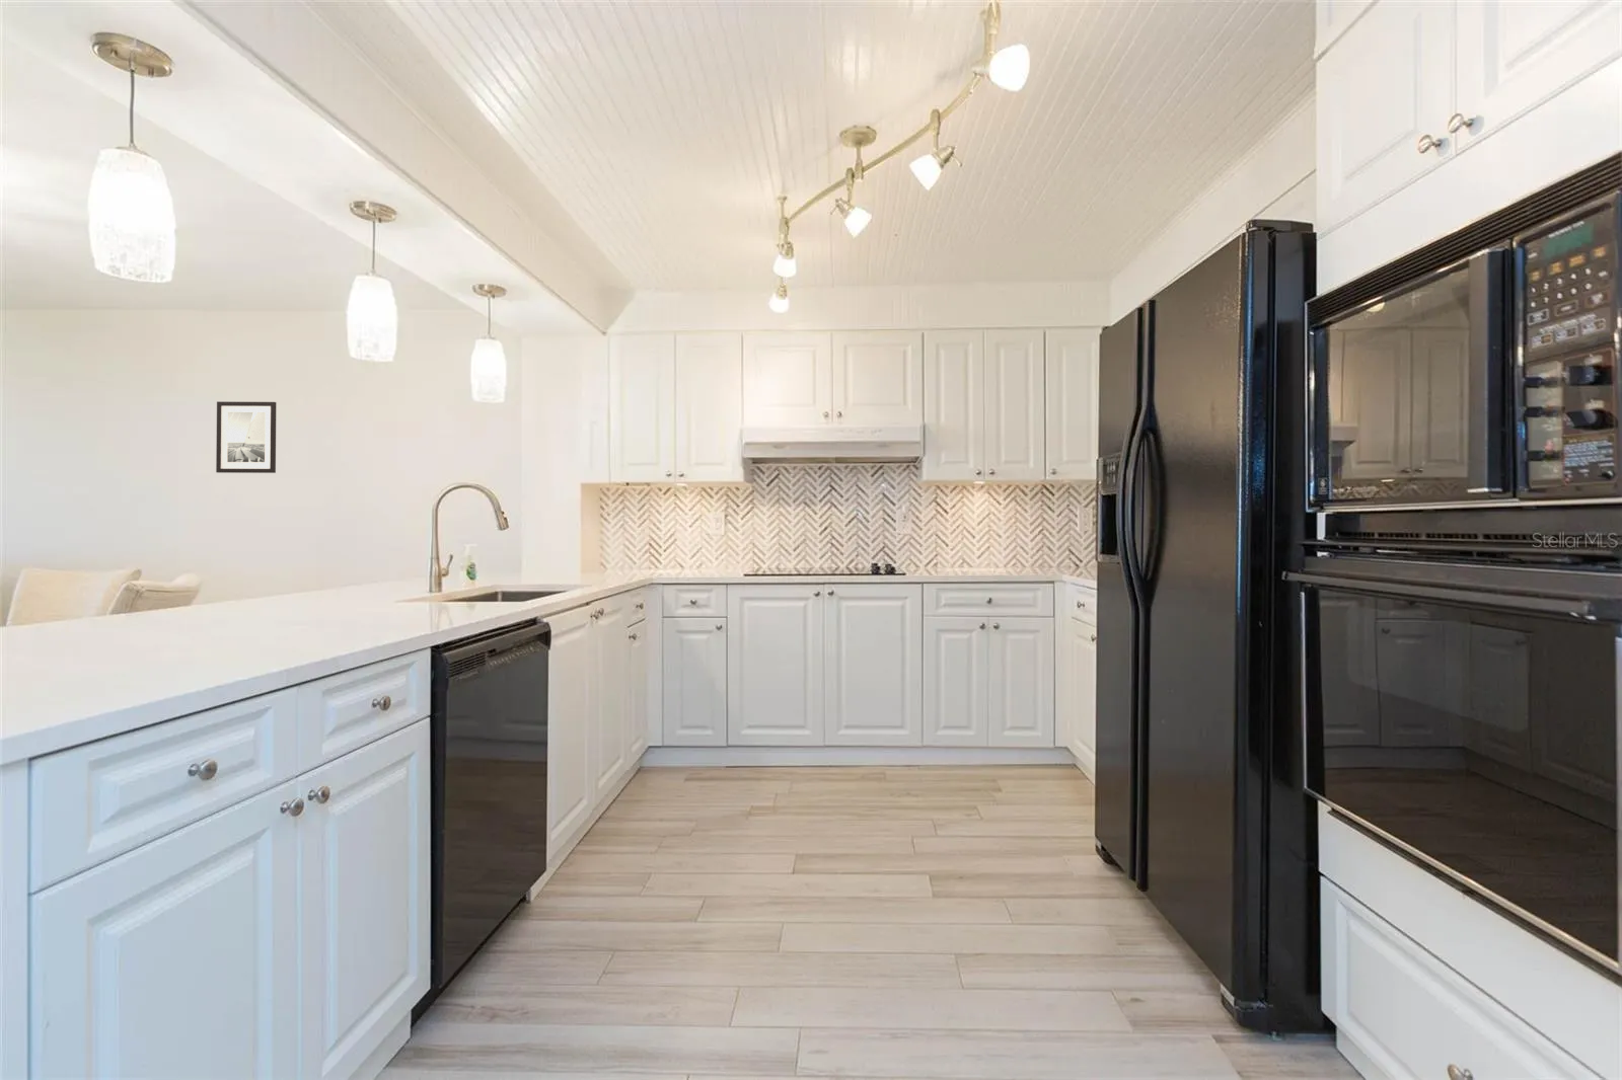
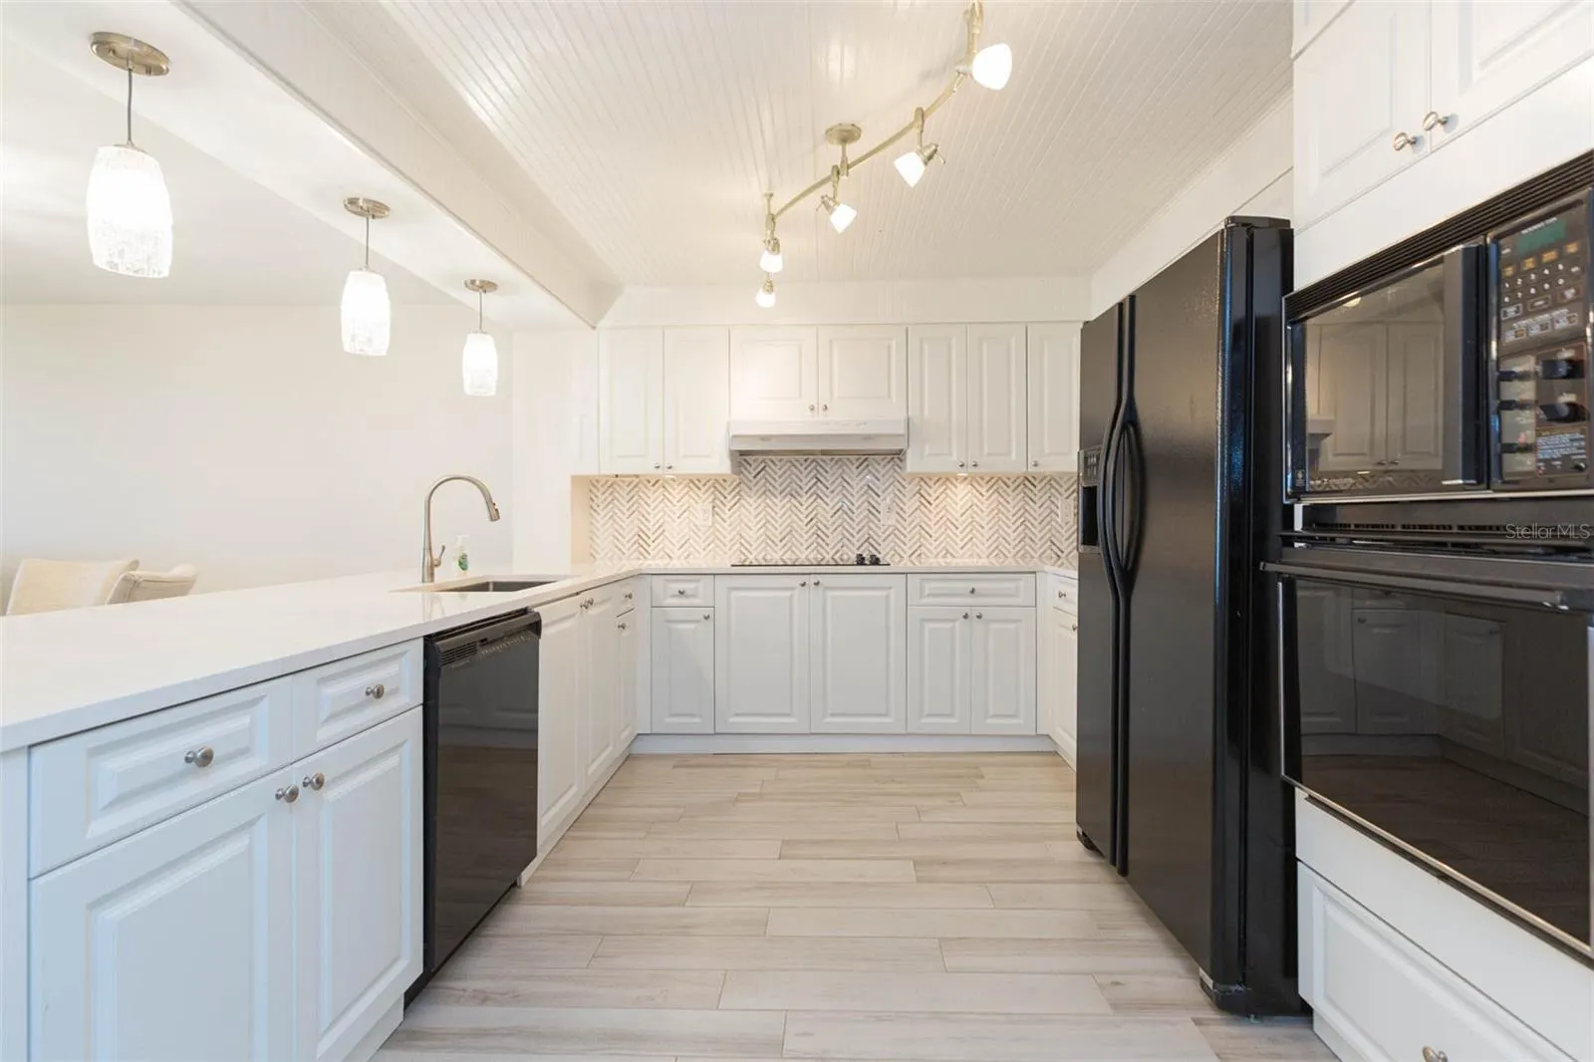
- wall art [215,400,276,474]
